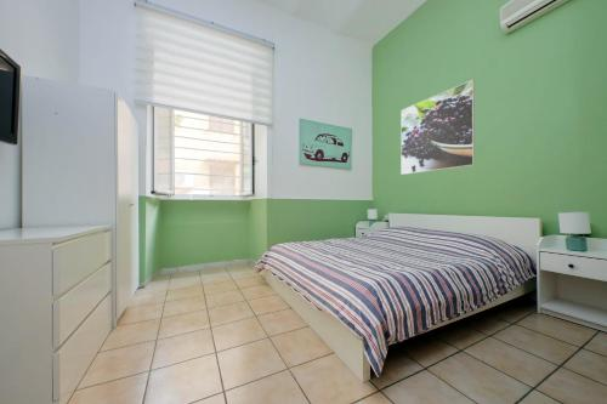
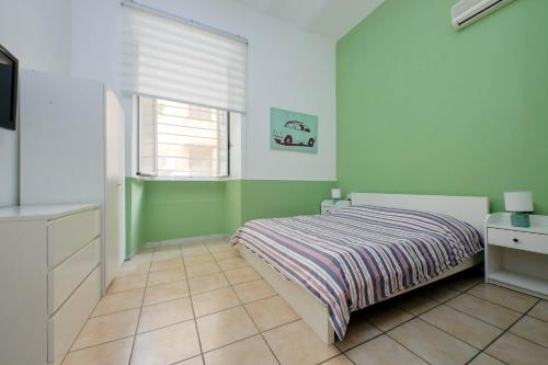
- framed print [399,79,476,176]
